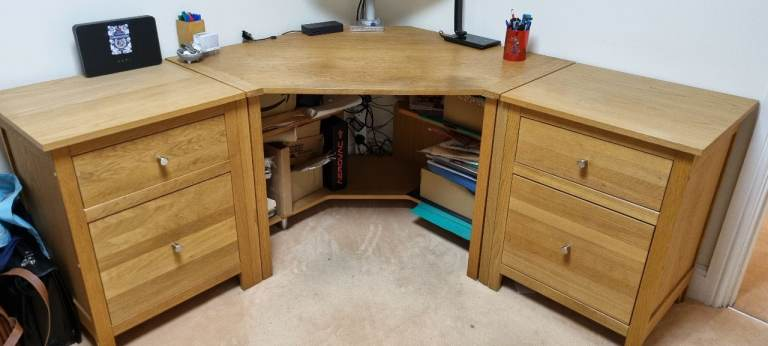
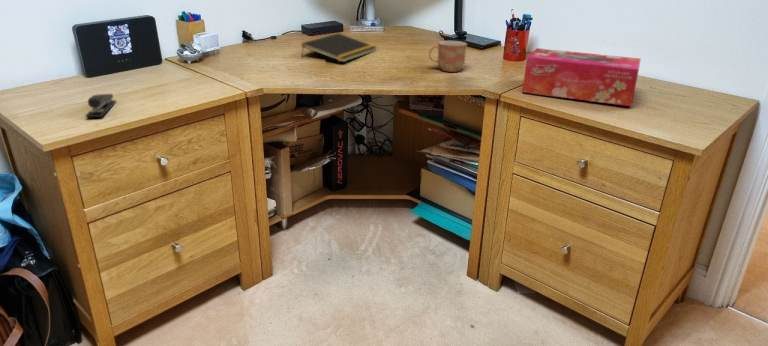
+ stapler [84,93,117,118]
+ notepad [300,32,378,63]
+ tissue box [522,47,642,107]
+ mug [428,40,468,73]
